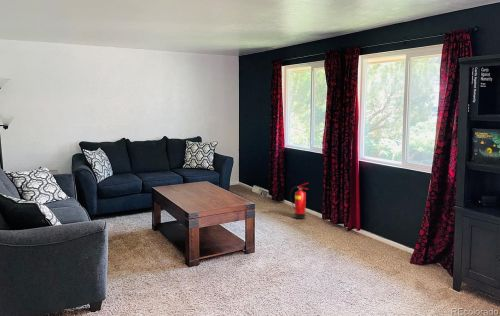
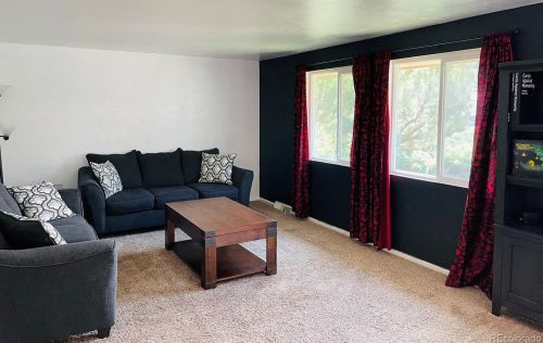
- fire extinguisher [289,182,309,220]
